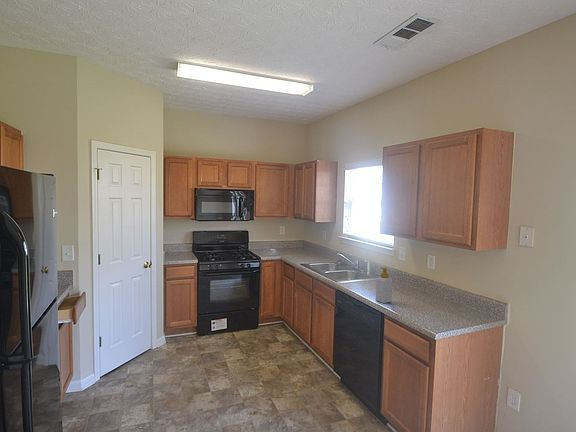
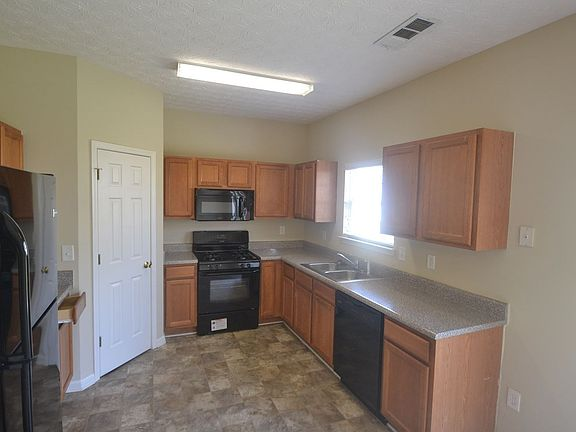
- soap bottle [375,266,393,304]
